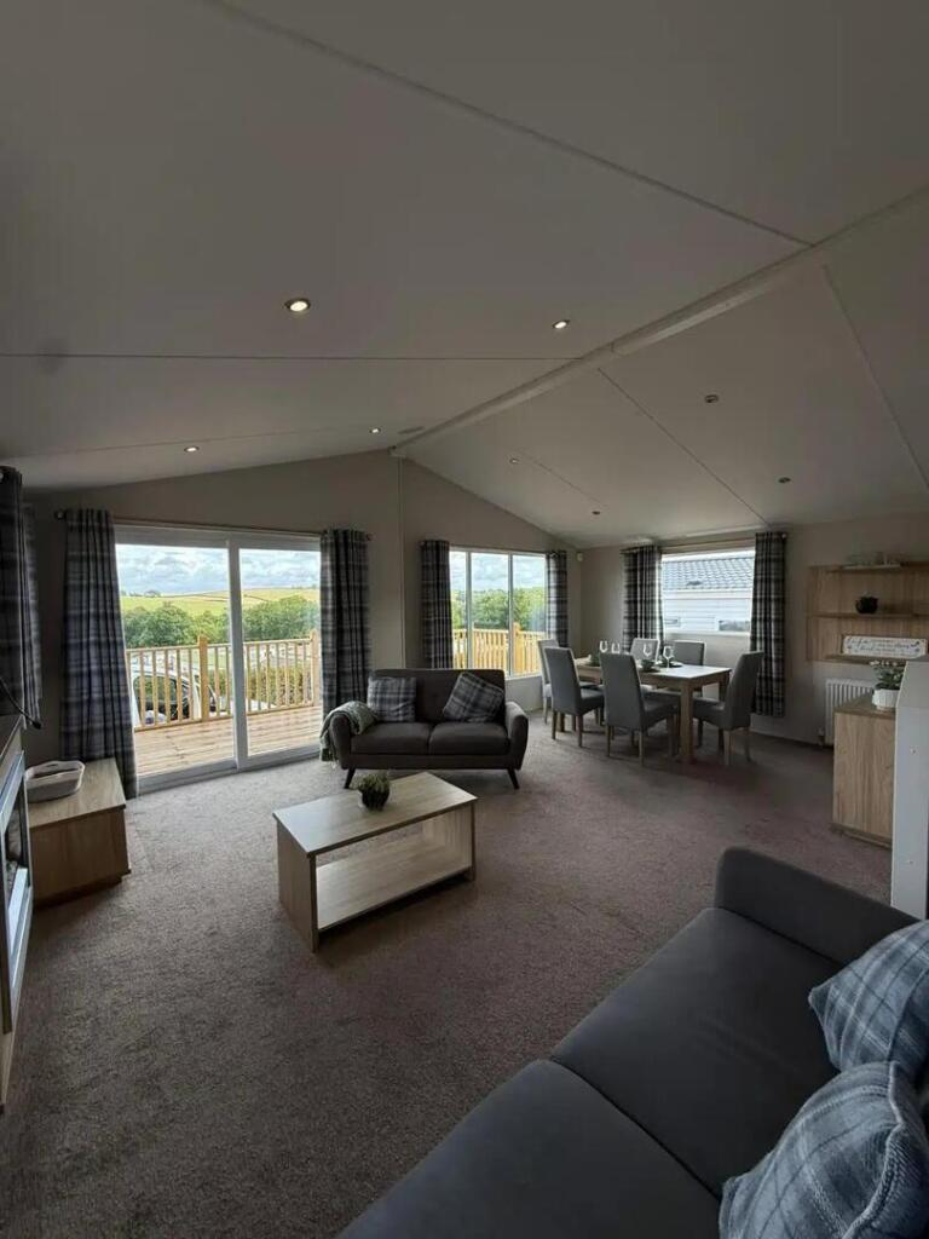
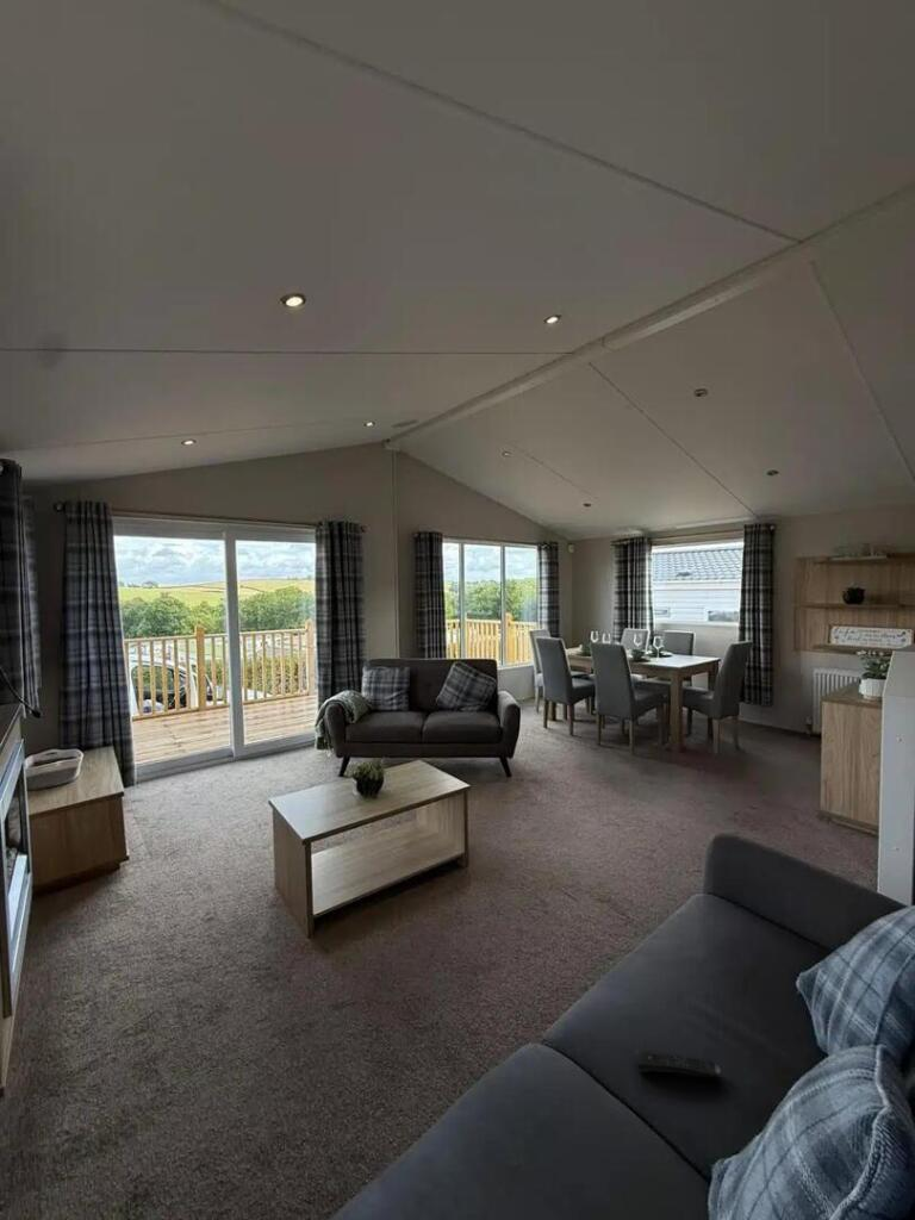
+ remote control [634,1048,722,1078]
